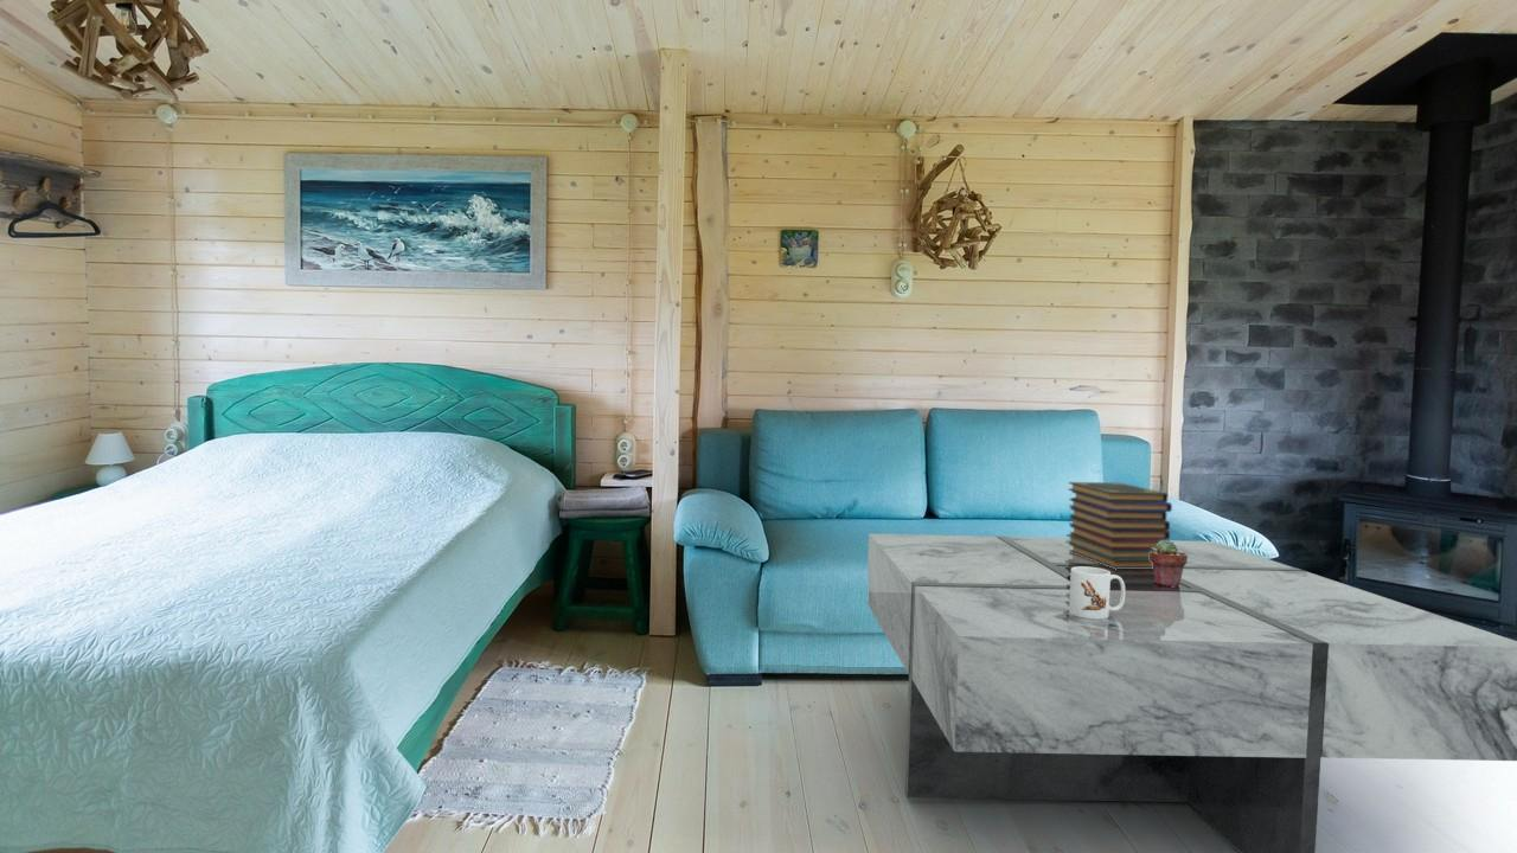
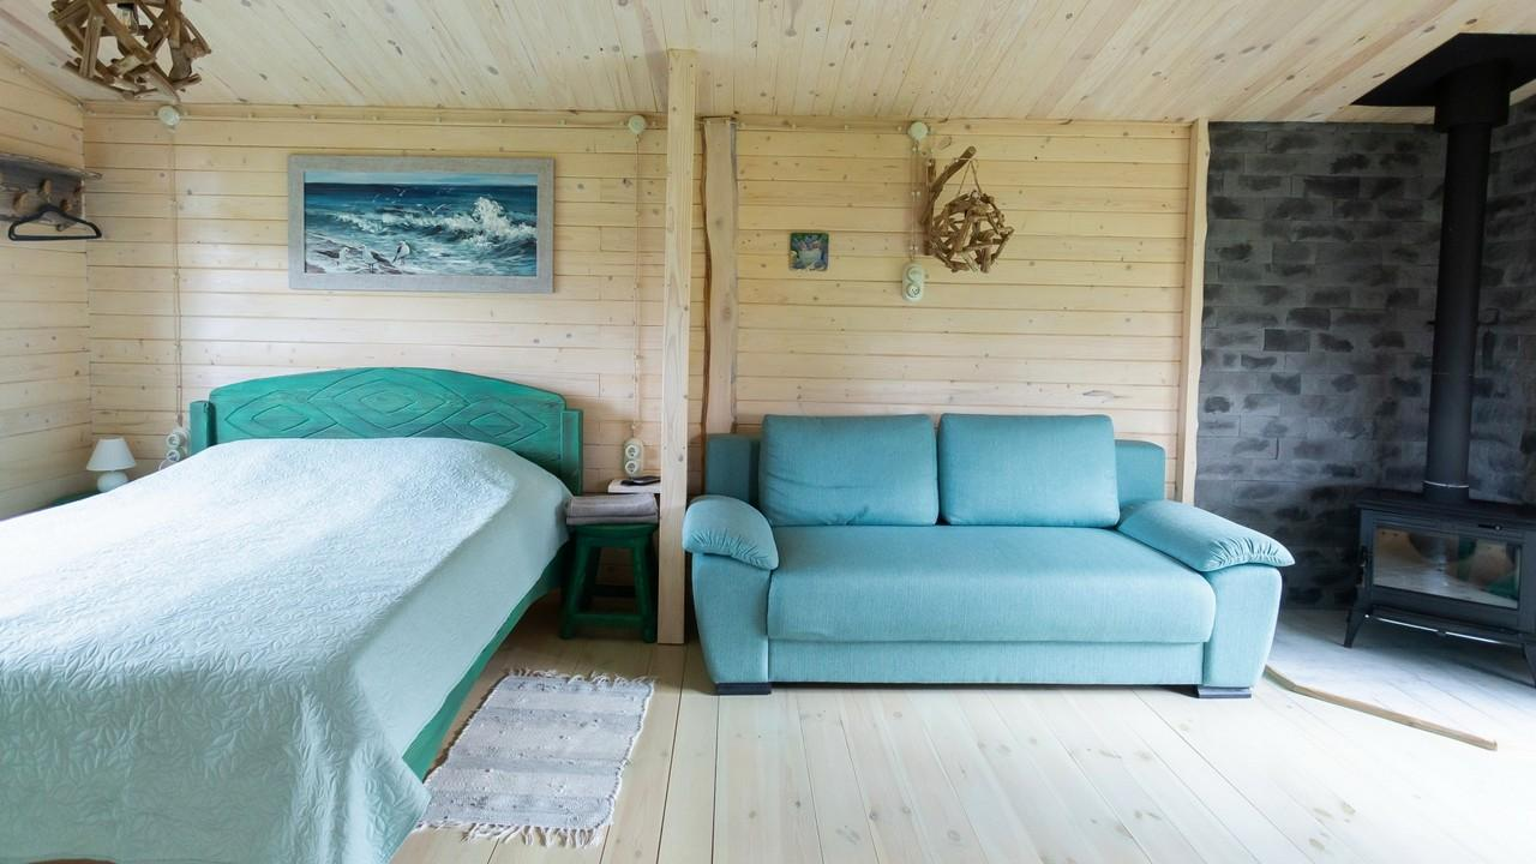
- potted succulent [1150,539,1188,588]
- mug [1069,566,1125,620]
- coffee table [866,532,1517,853]
- book stack [1065,481,1173,570]
